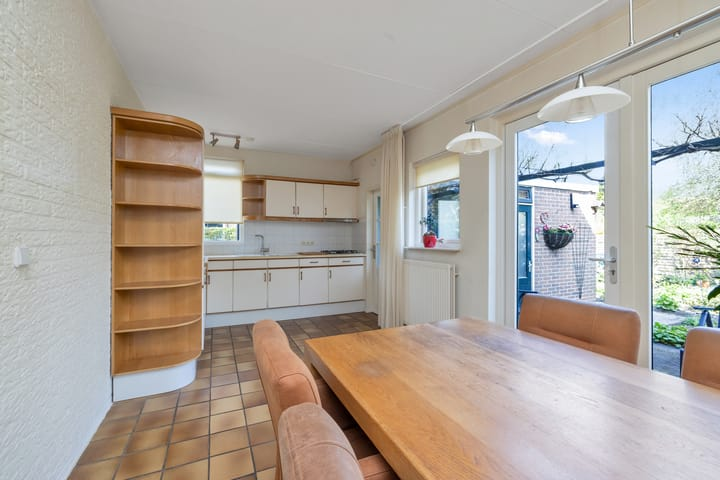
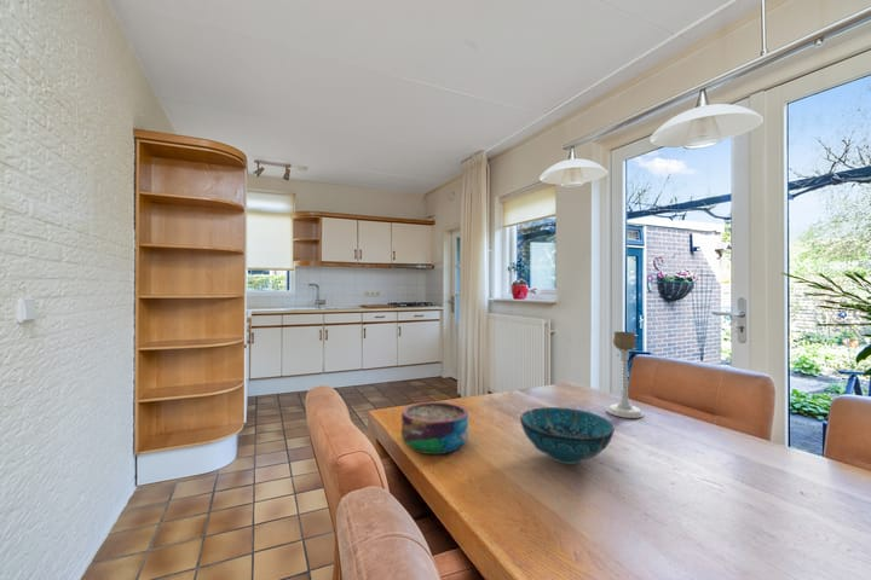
+ bowl [400,401,469,456]
+ decorative bowl [519,406,616,465]
+ candle holder [606,330,645,419]
